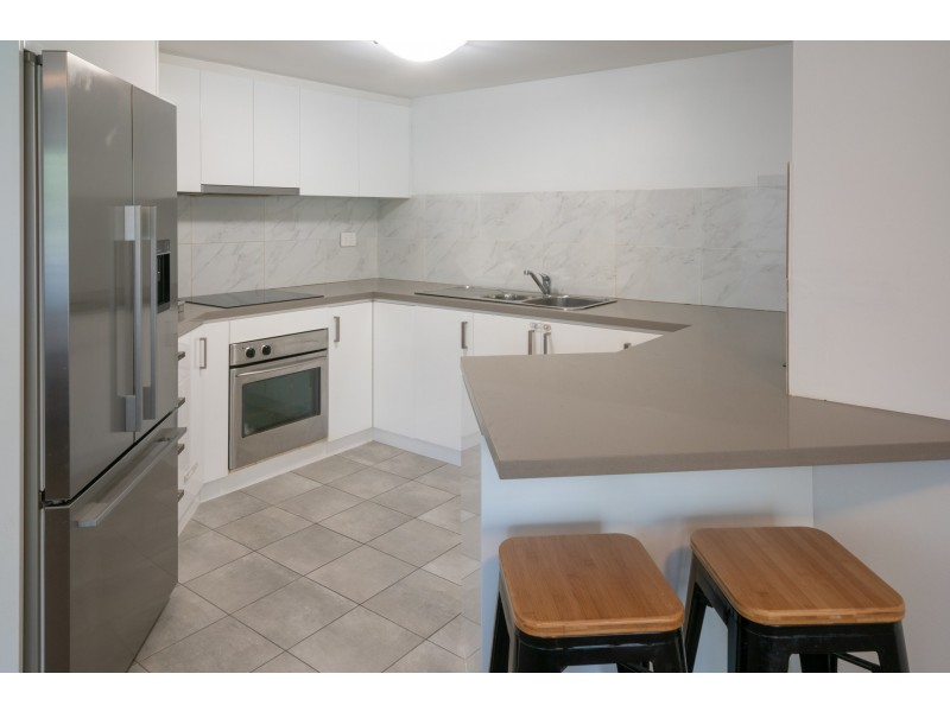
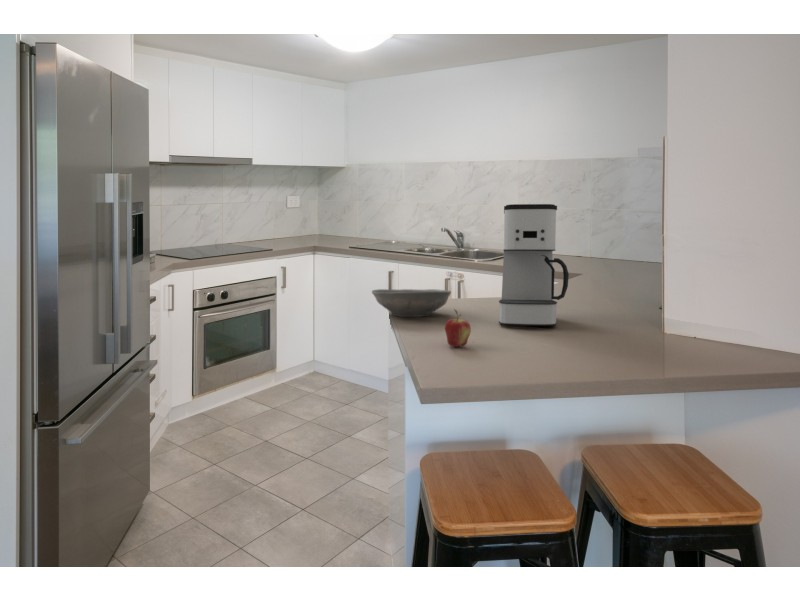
+ bowl [371,288,452,318]
+ fruit [444,307,472,348]
+ coffee maker [498,203,570,327]
